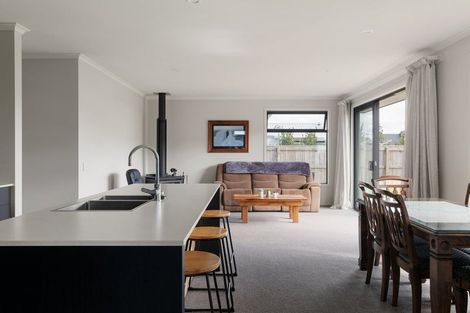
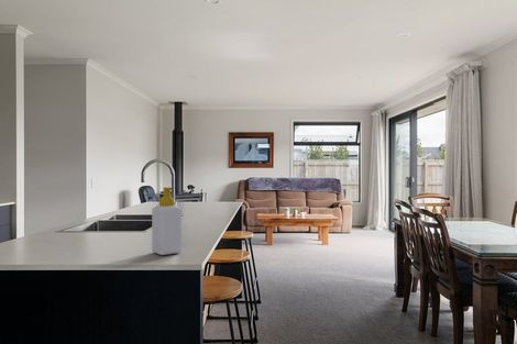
+ soap bottle [151,187,183,256]
